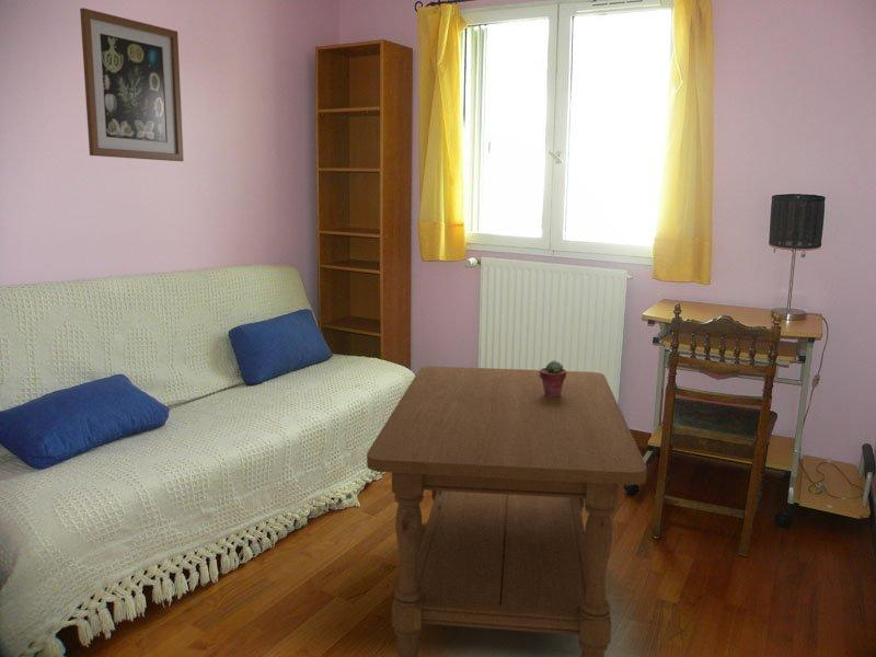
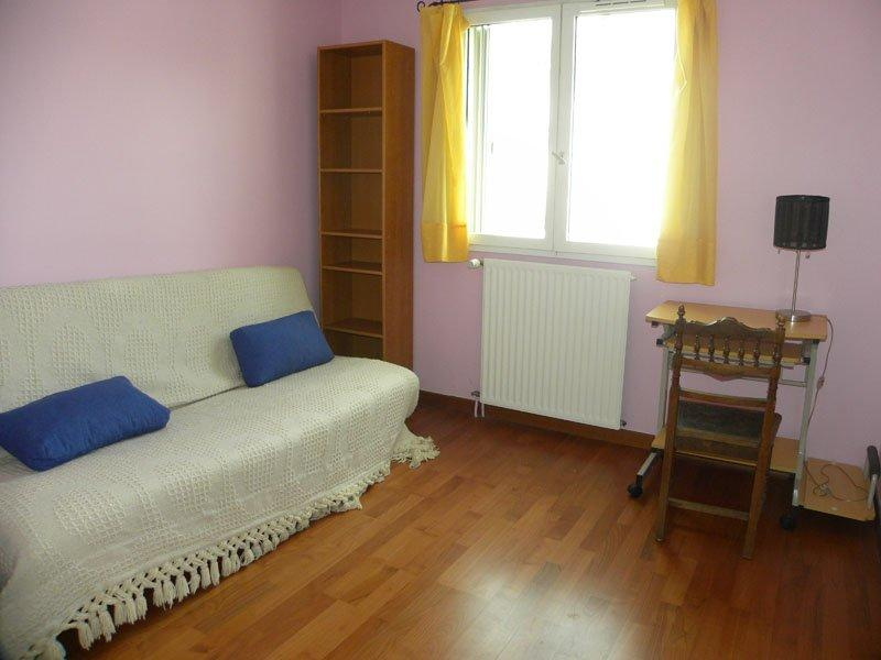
- potted succulent [539,359,567,396]
- wall art [79,7,185,162]
- coffee table [366,366,647,657]
